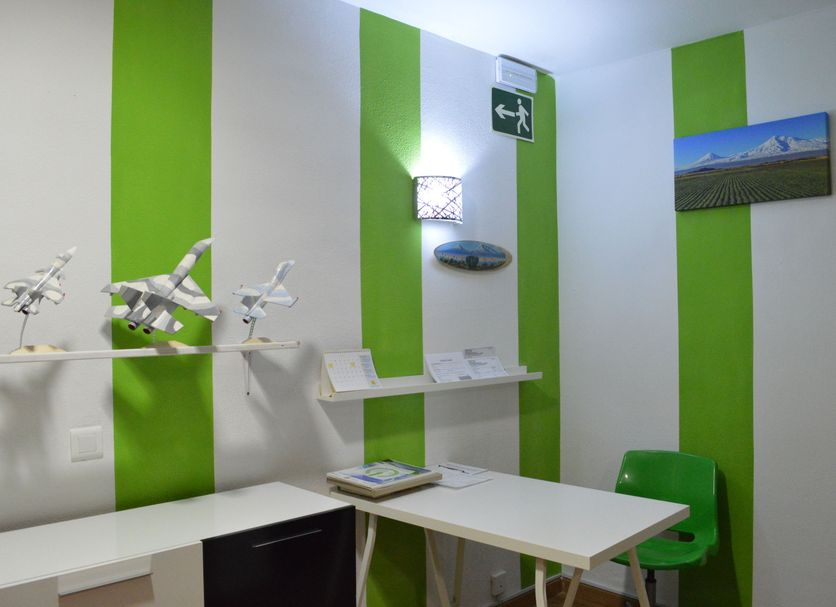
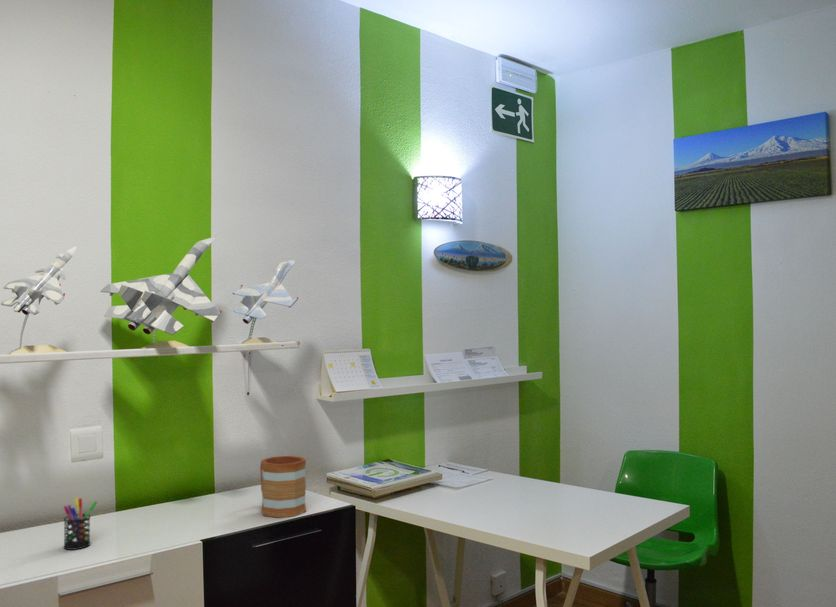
+ pen holder [63,497,99,551]
+ mug [259,455,307,519]
